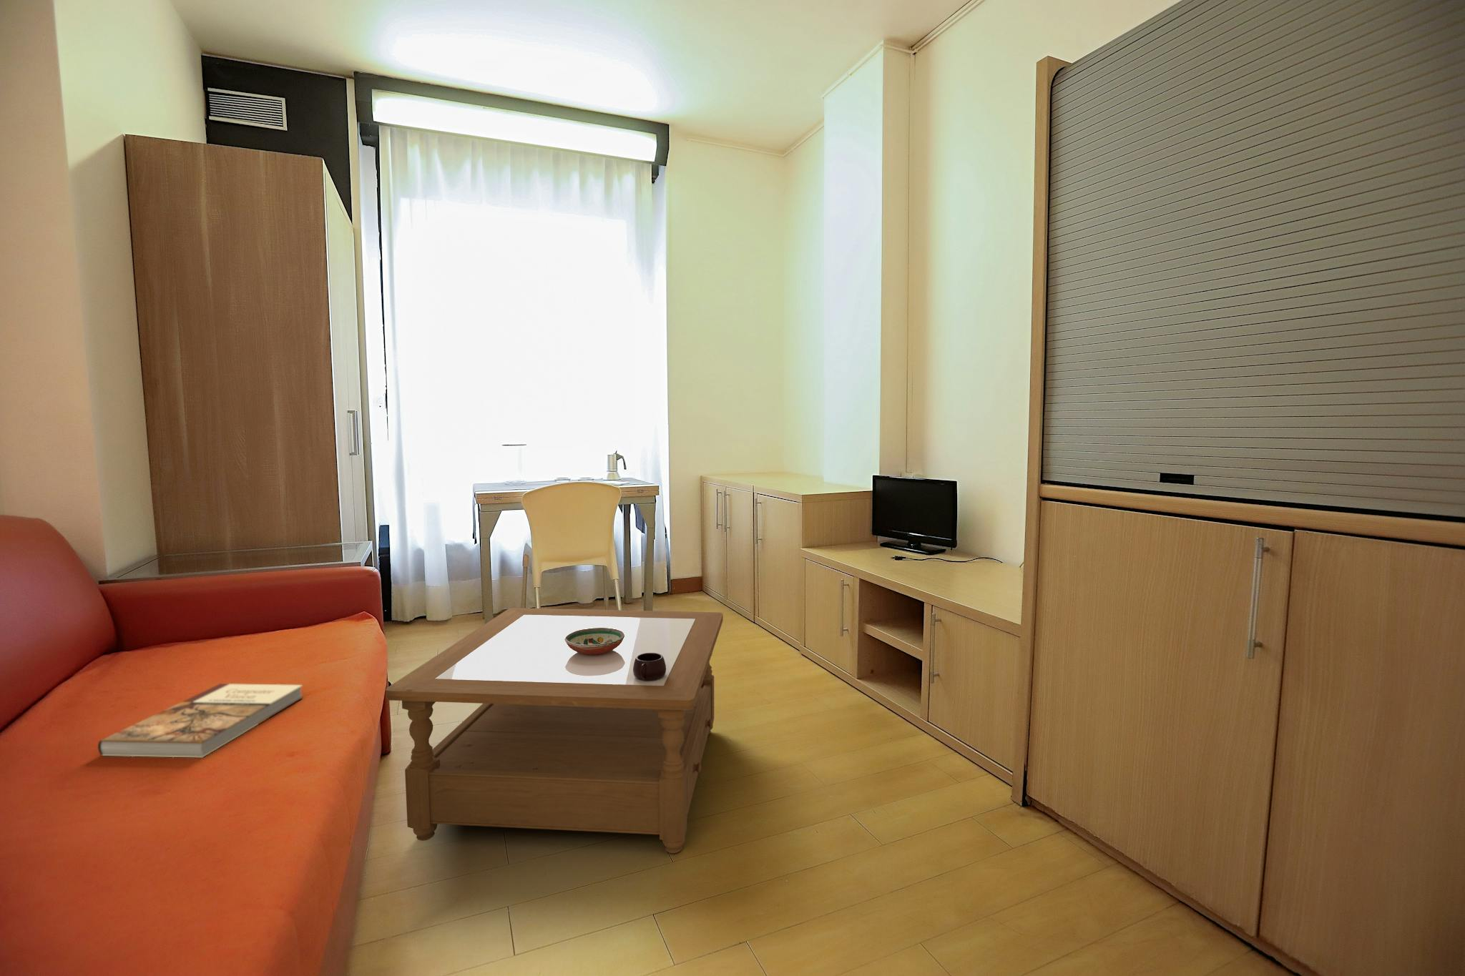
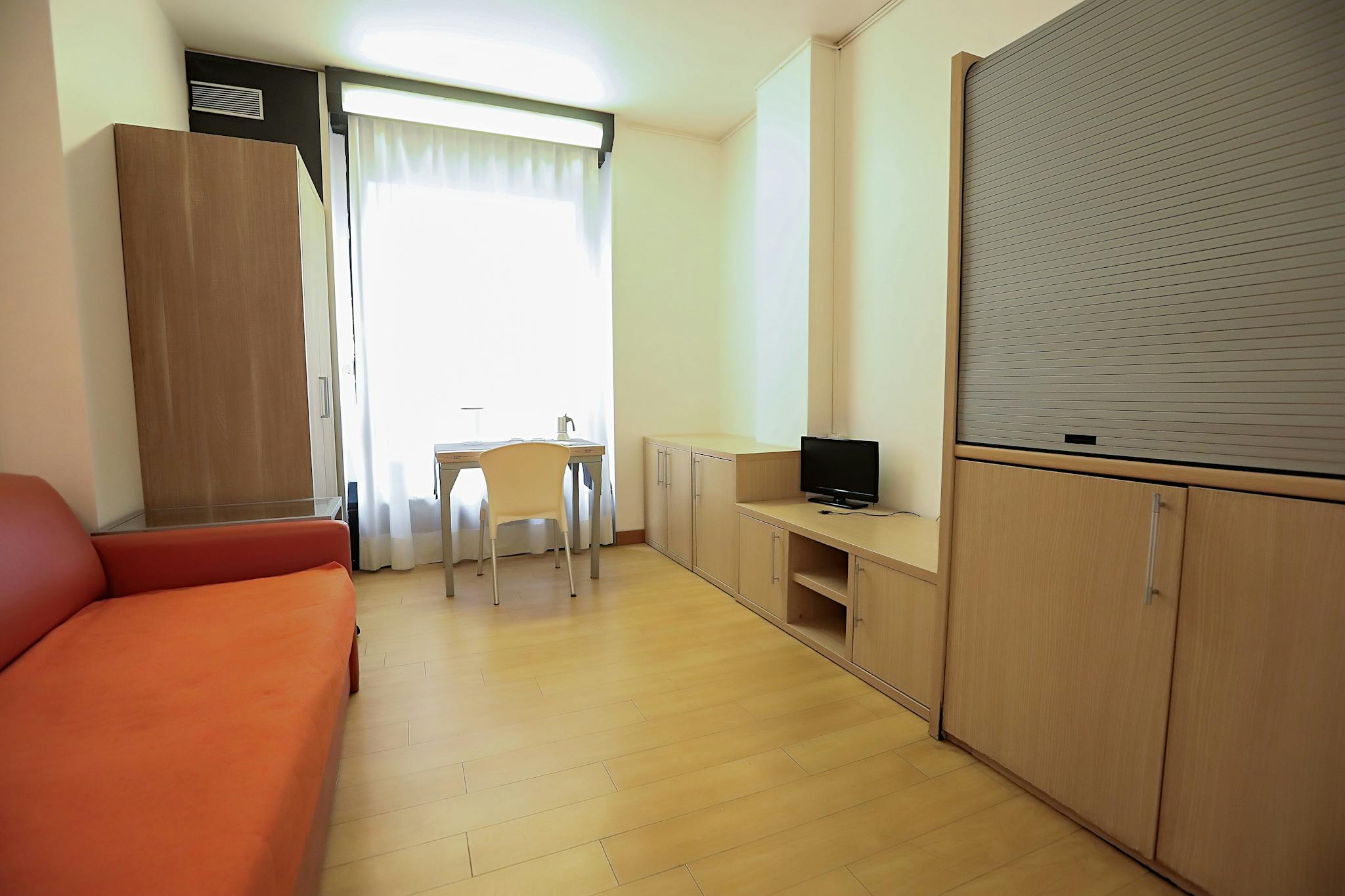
- mug [633,652,666,681]
- book [97,683,304,758]
- coffee table [384,607,724,854]
- decorative bowl [564,627,624,656]
